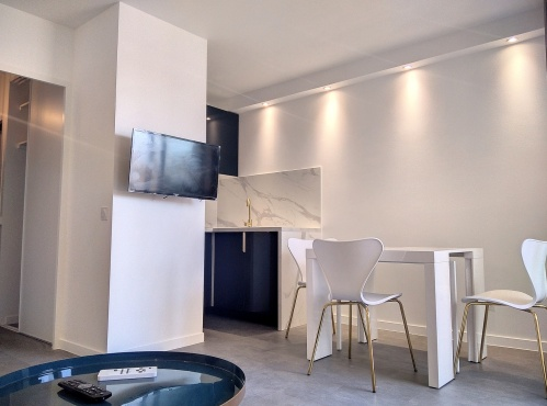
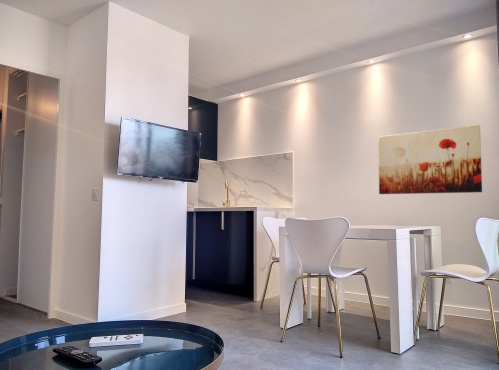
+ wall art [377,124,483,195]
